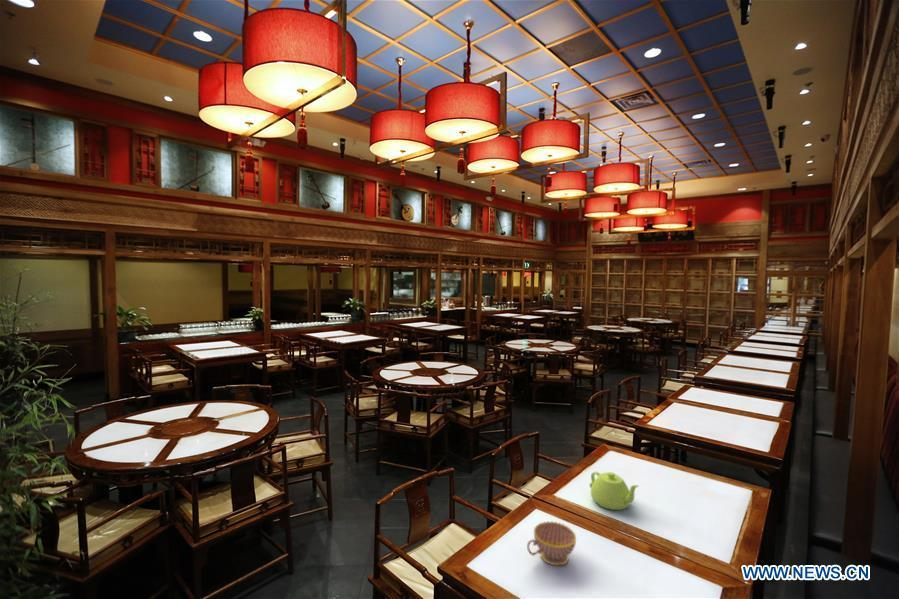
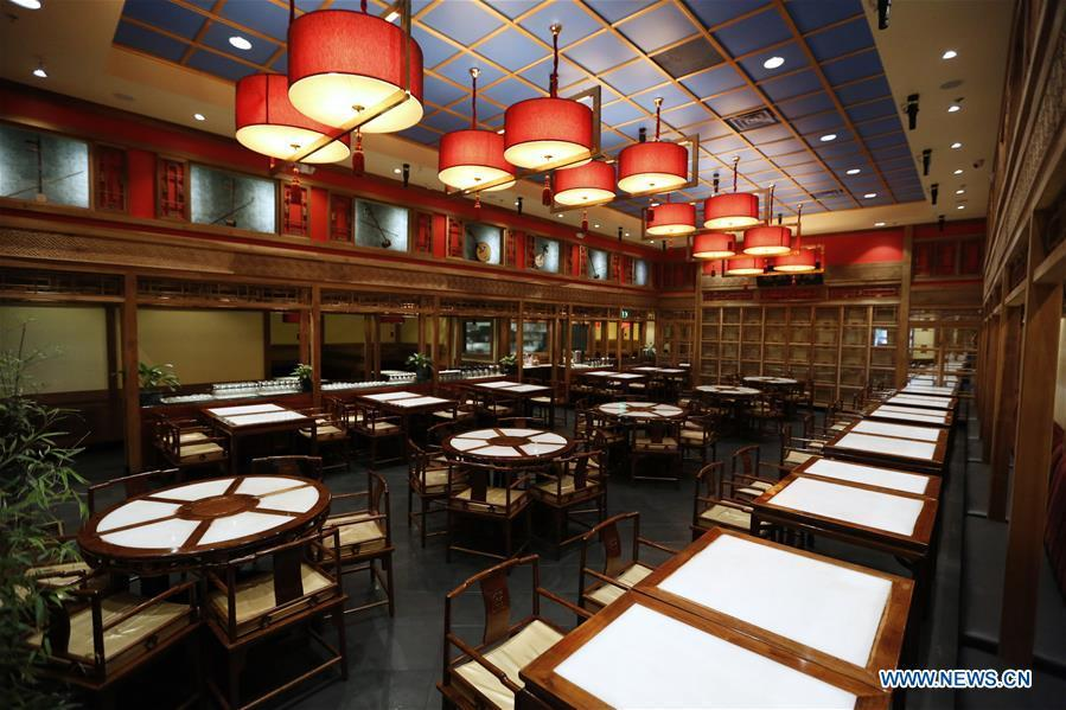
- teacup [526,520,577,567]
- teapot [589,471,640,511]
